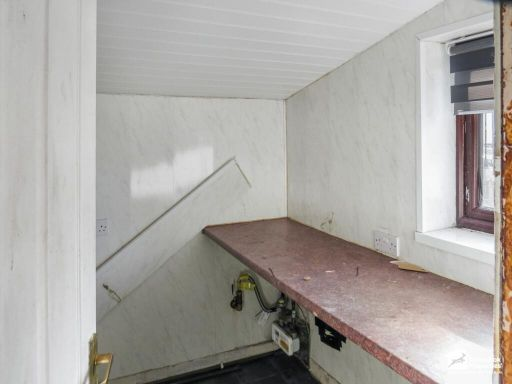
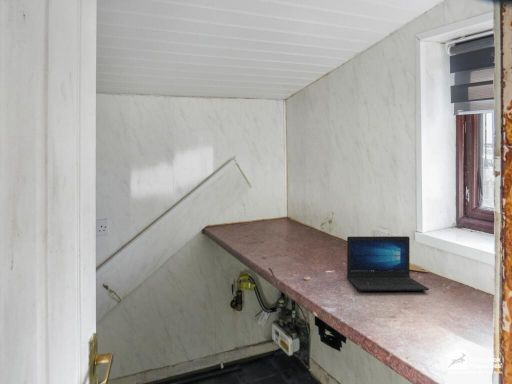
+ laptop [346,235,430,292]
